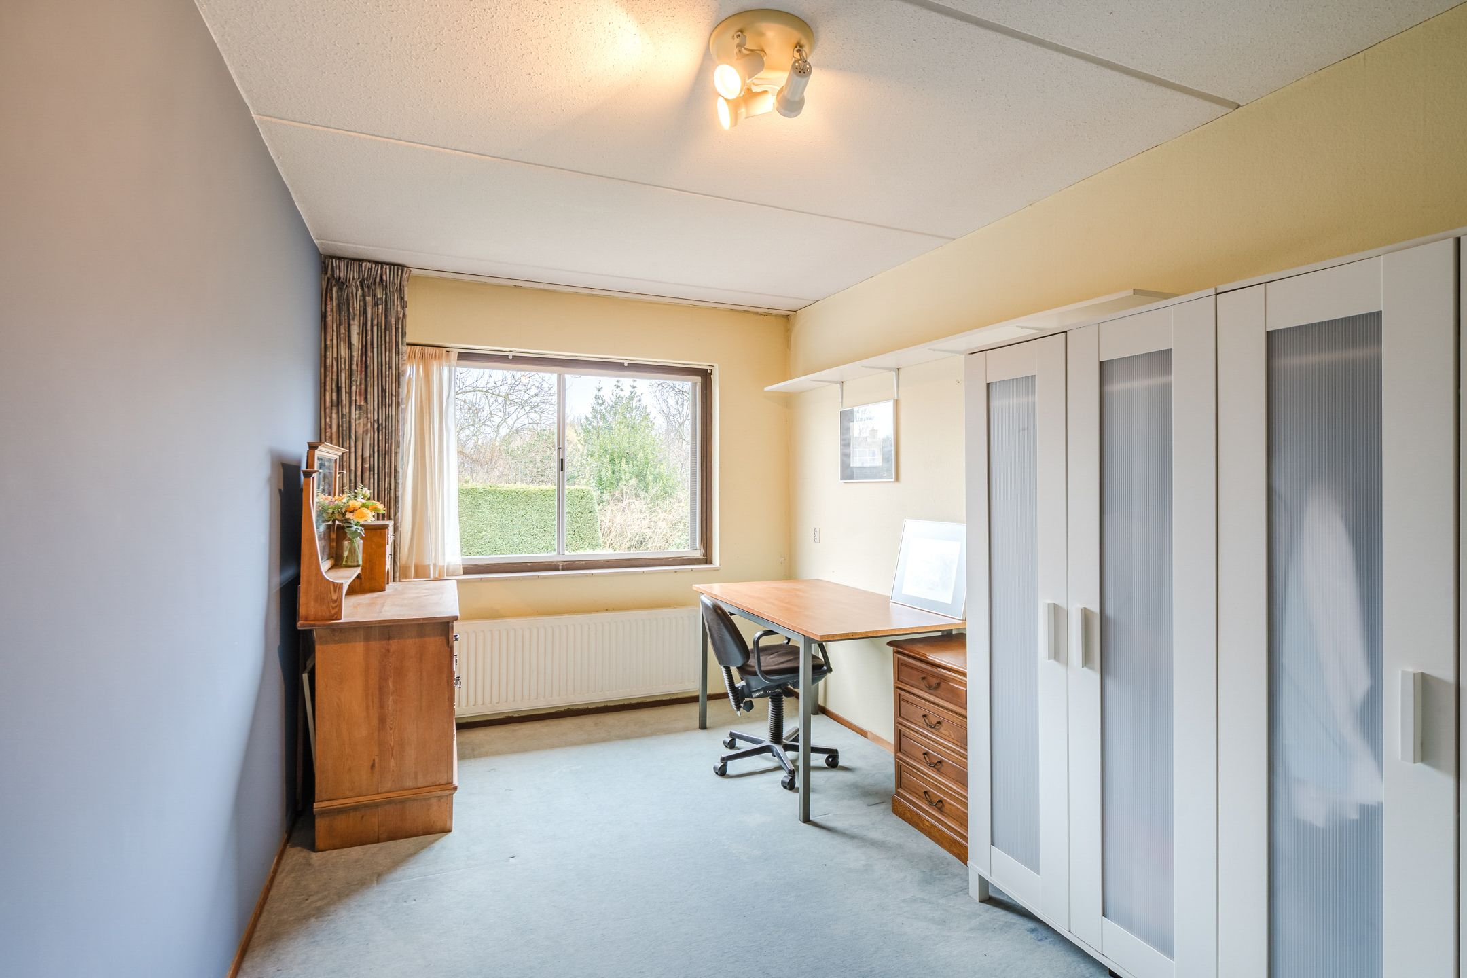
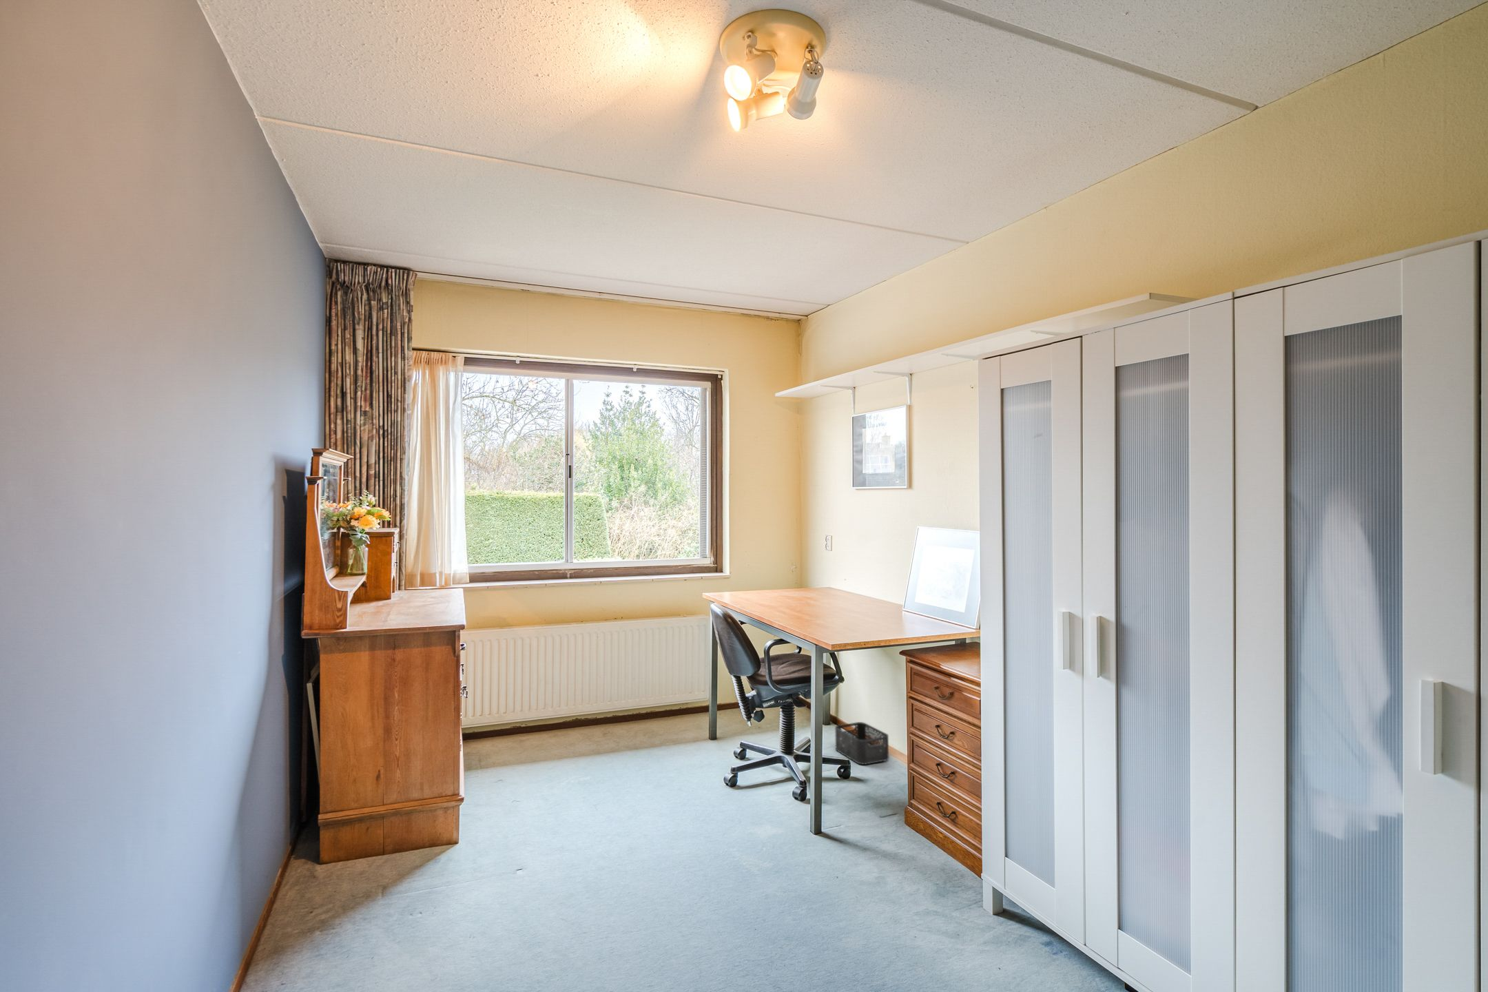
+ storage bin [835,721,889,765]
